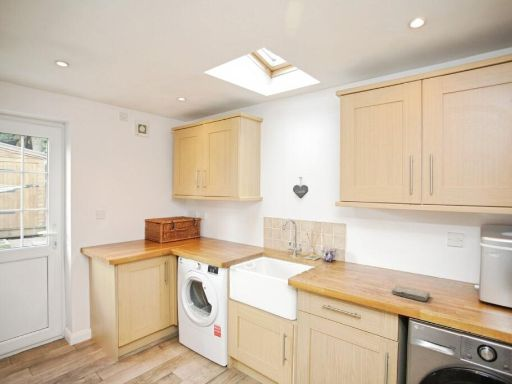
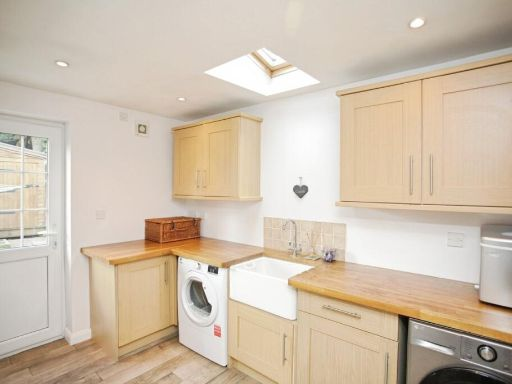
- washcloth [391,284,431,302]
